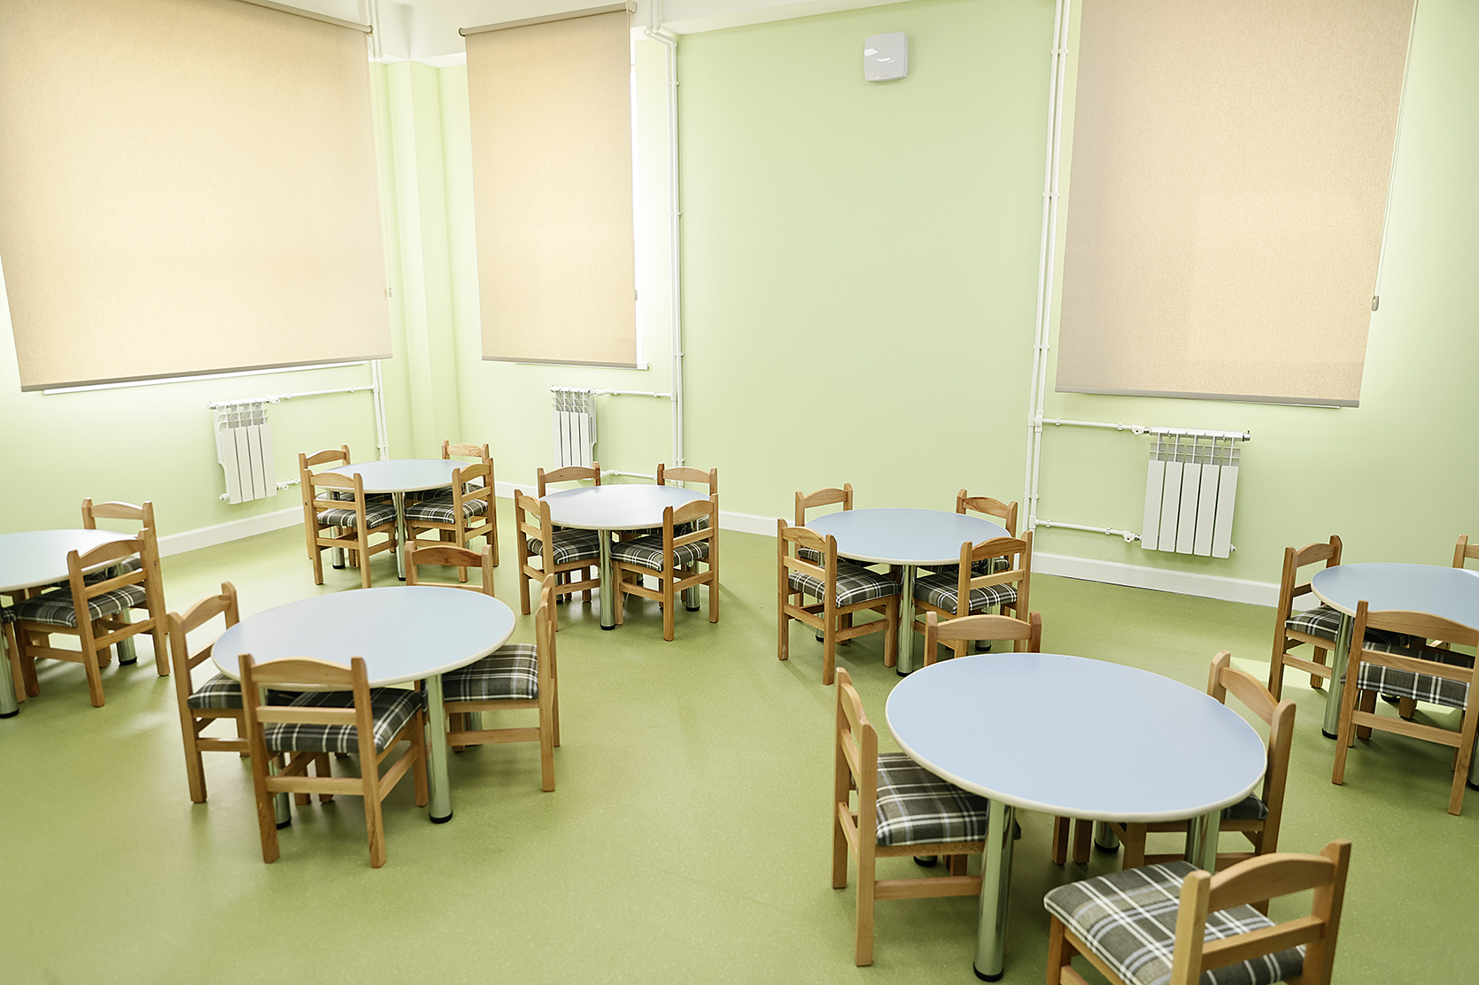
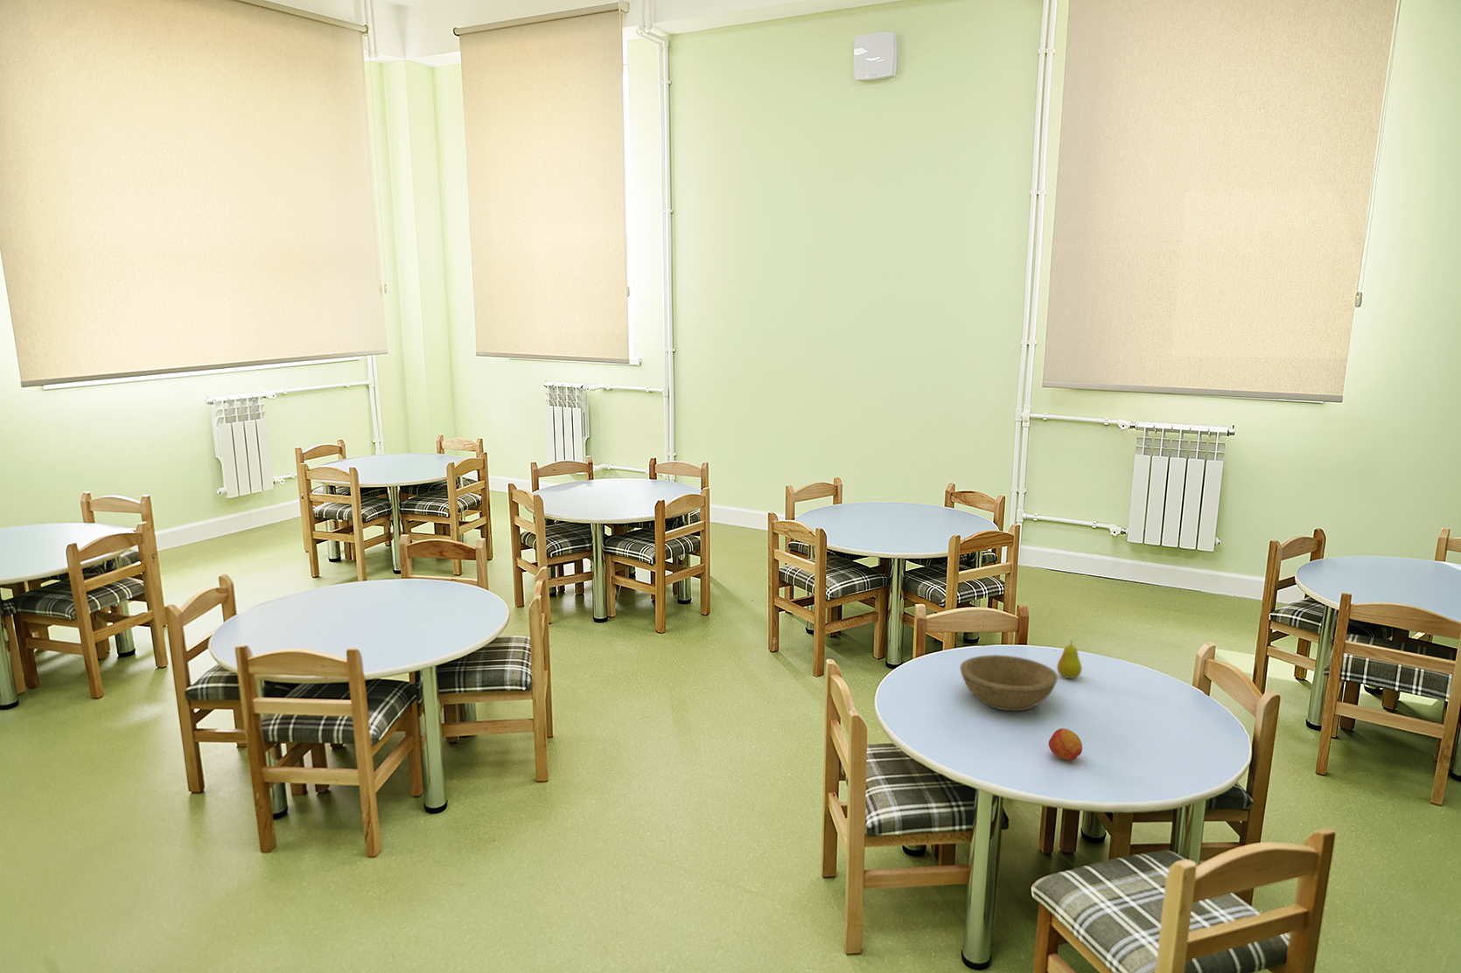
+ bowl [959,654,1059,711]
+ fruit [1056,640,1083,680]
+ fruit [1048,728,1083,761]
